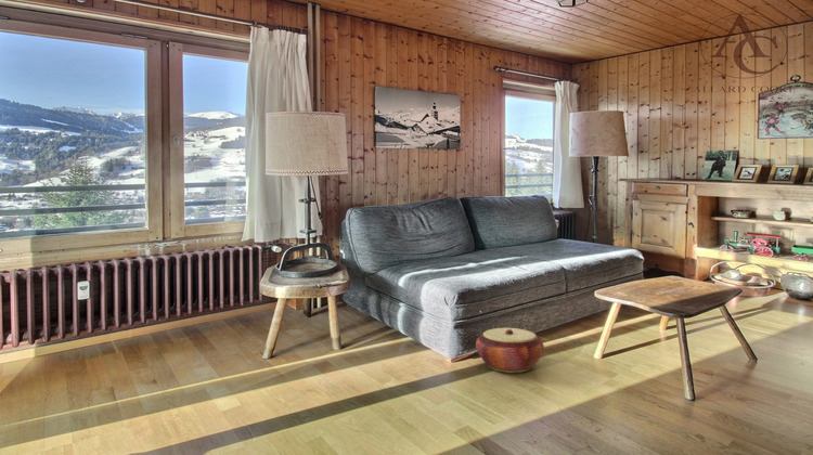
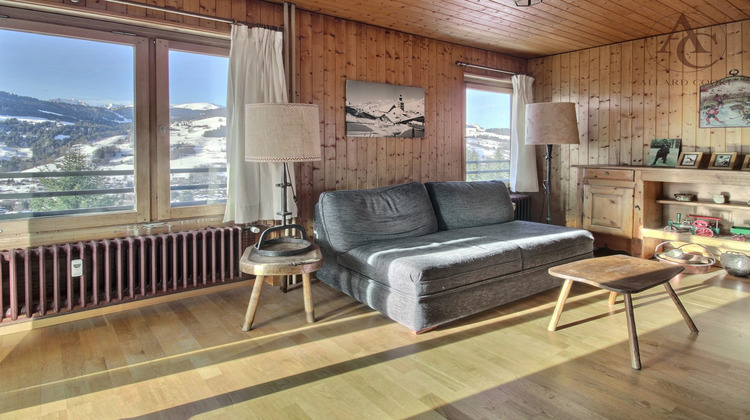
- woven basket [475,327,545,374]
